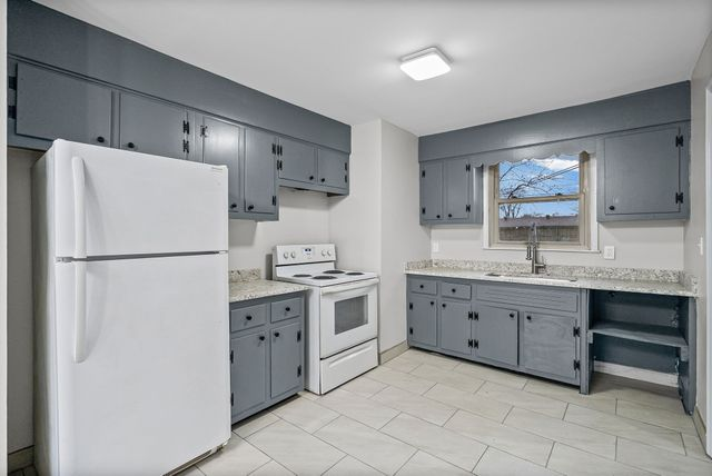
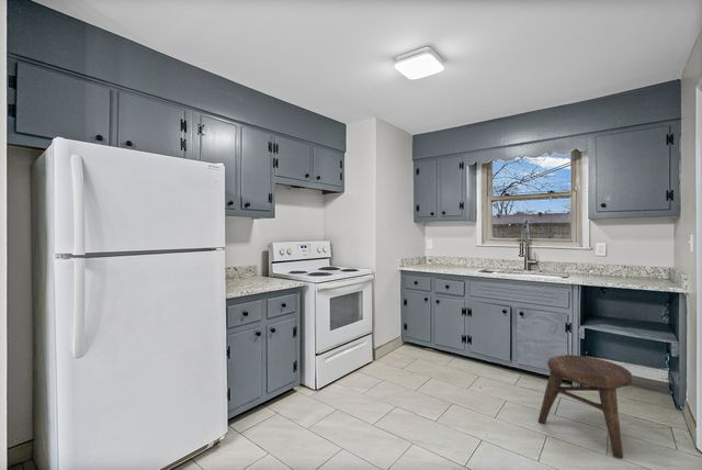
+ stool [537,354,633,460]
